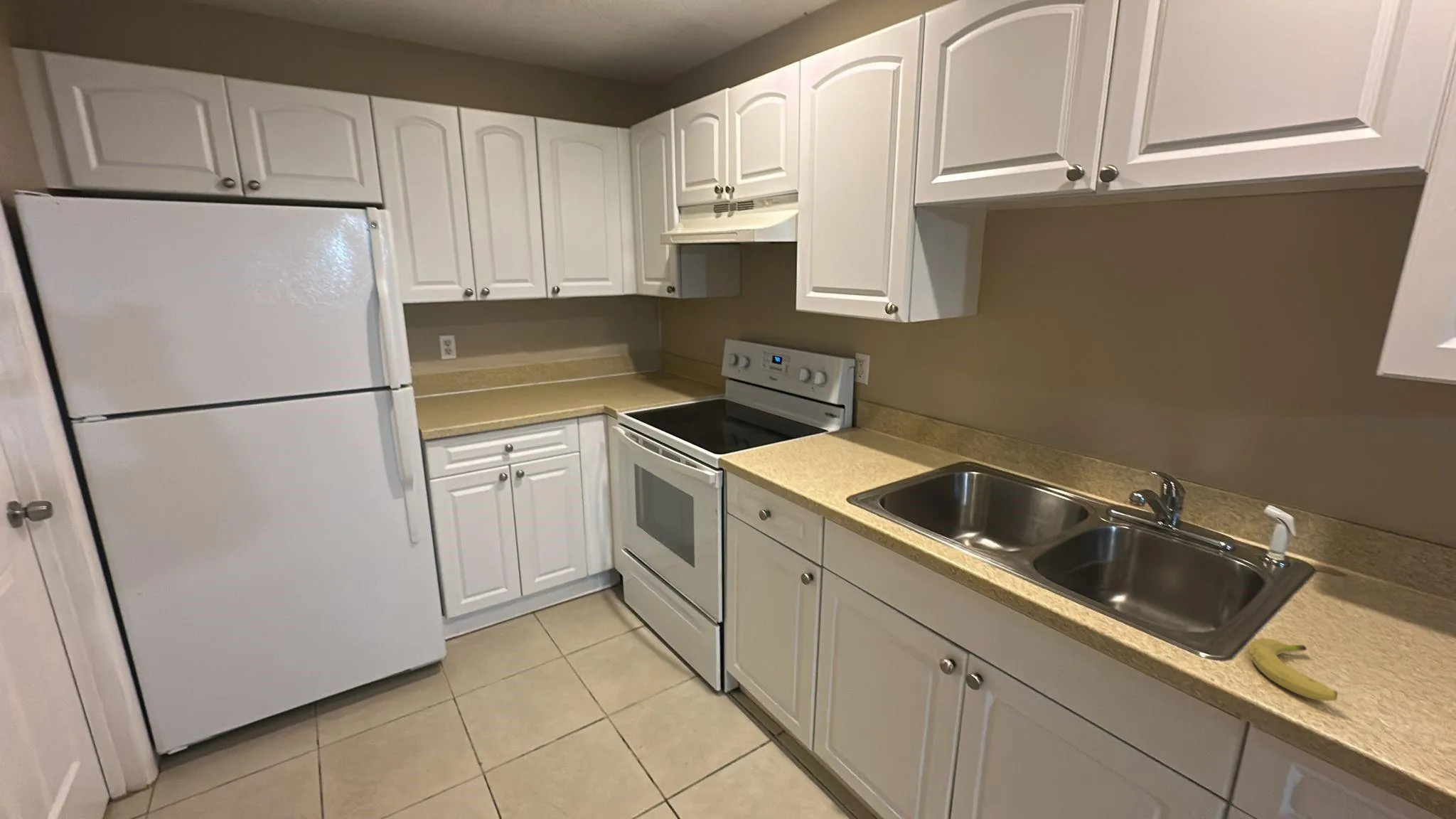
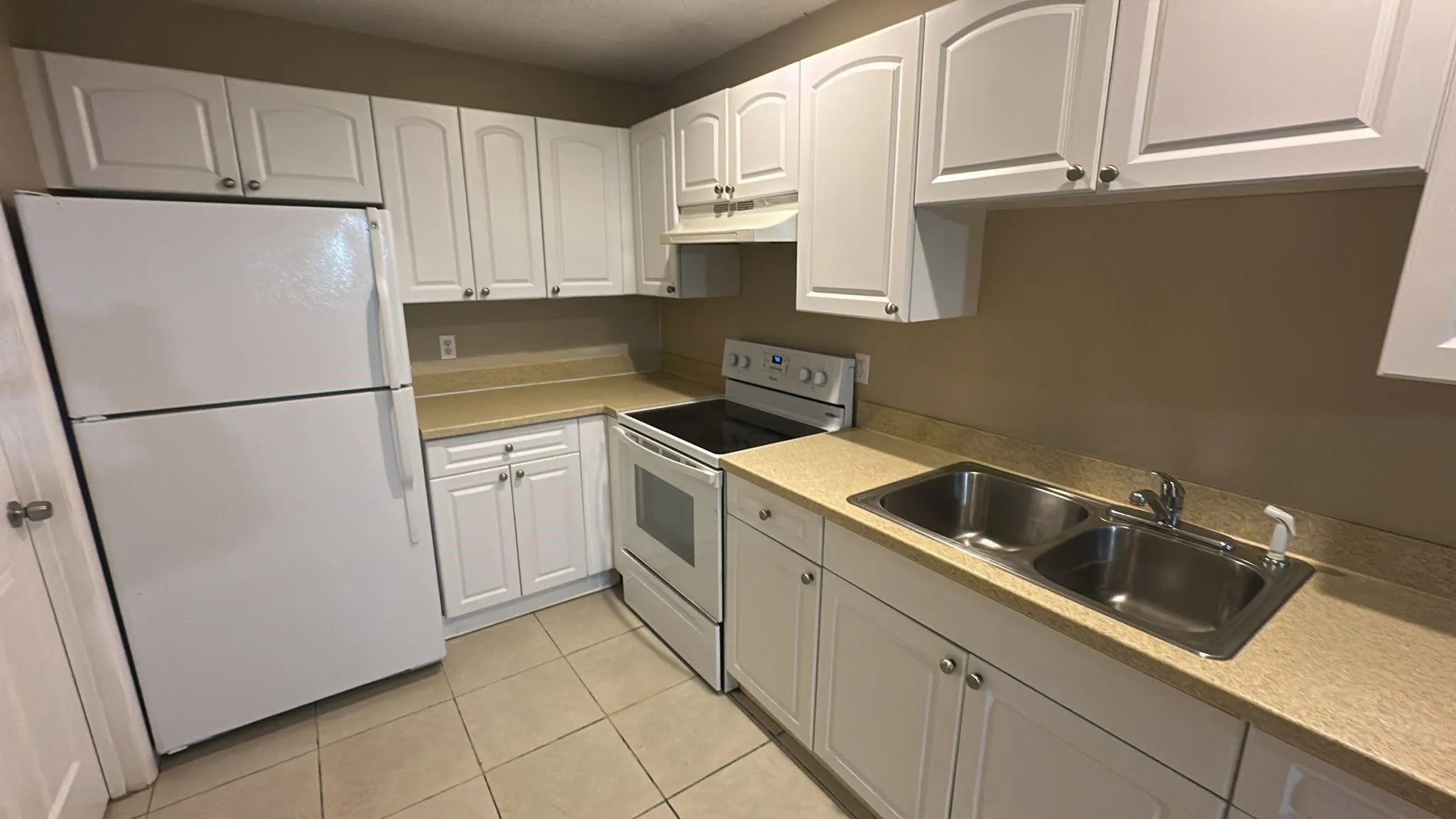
- fruit [1248,638,1338,702]
